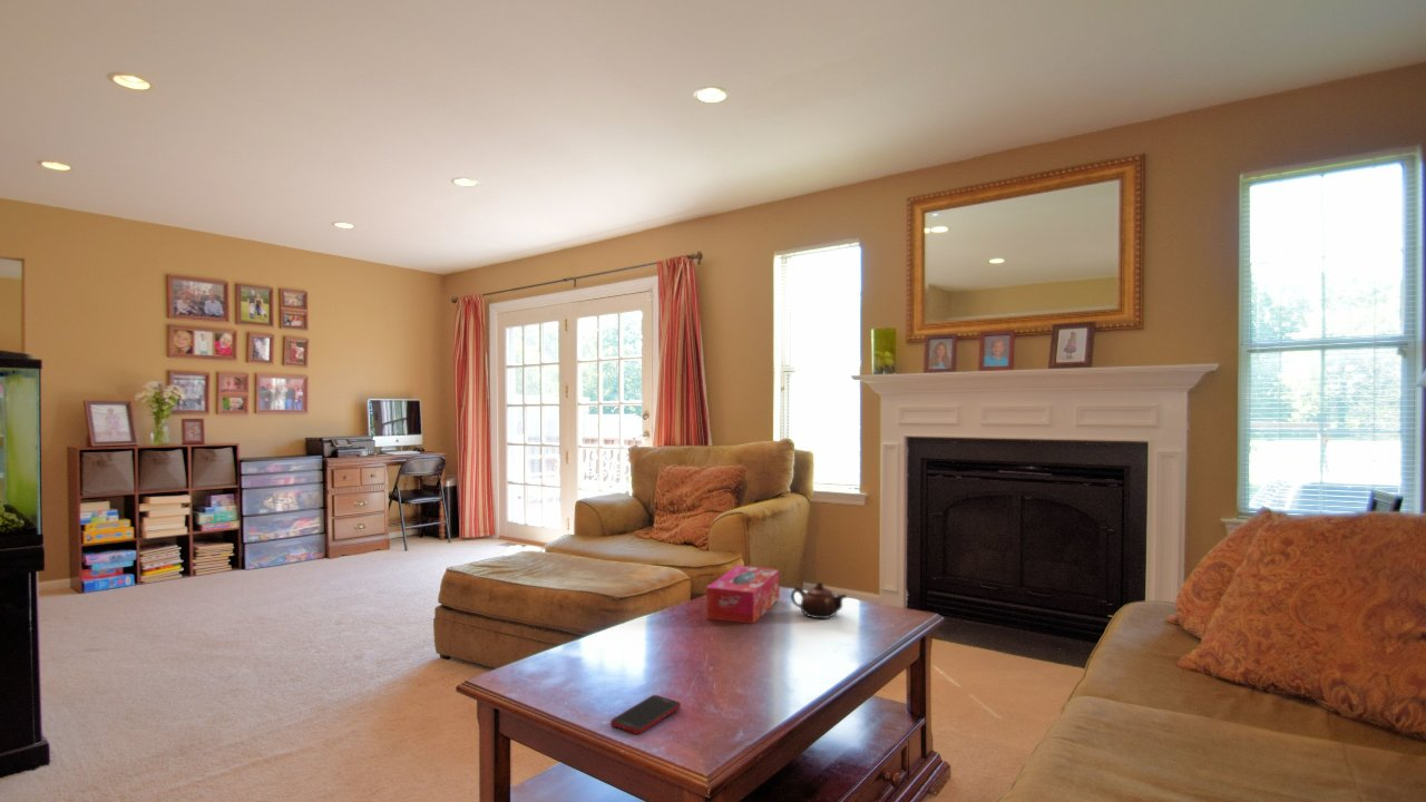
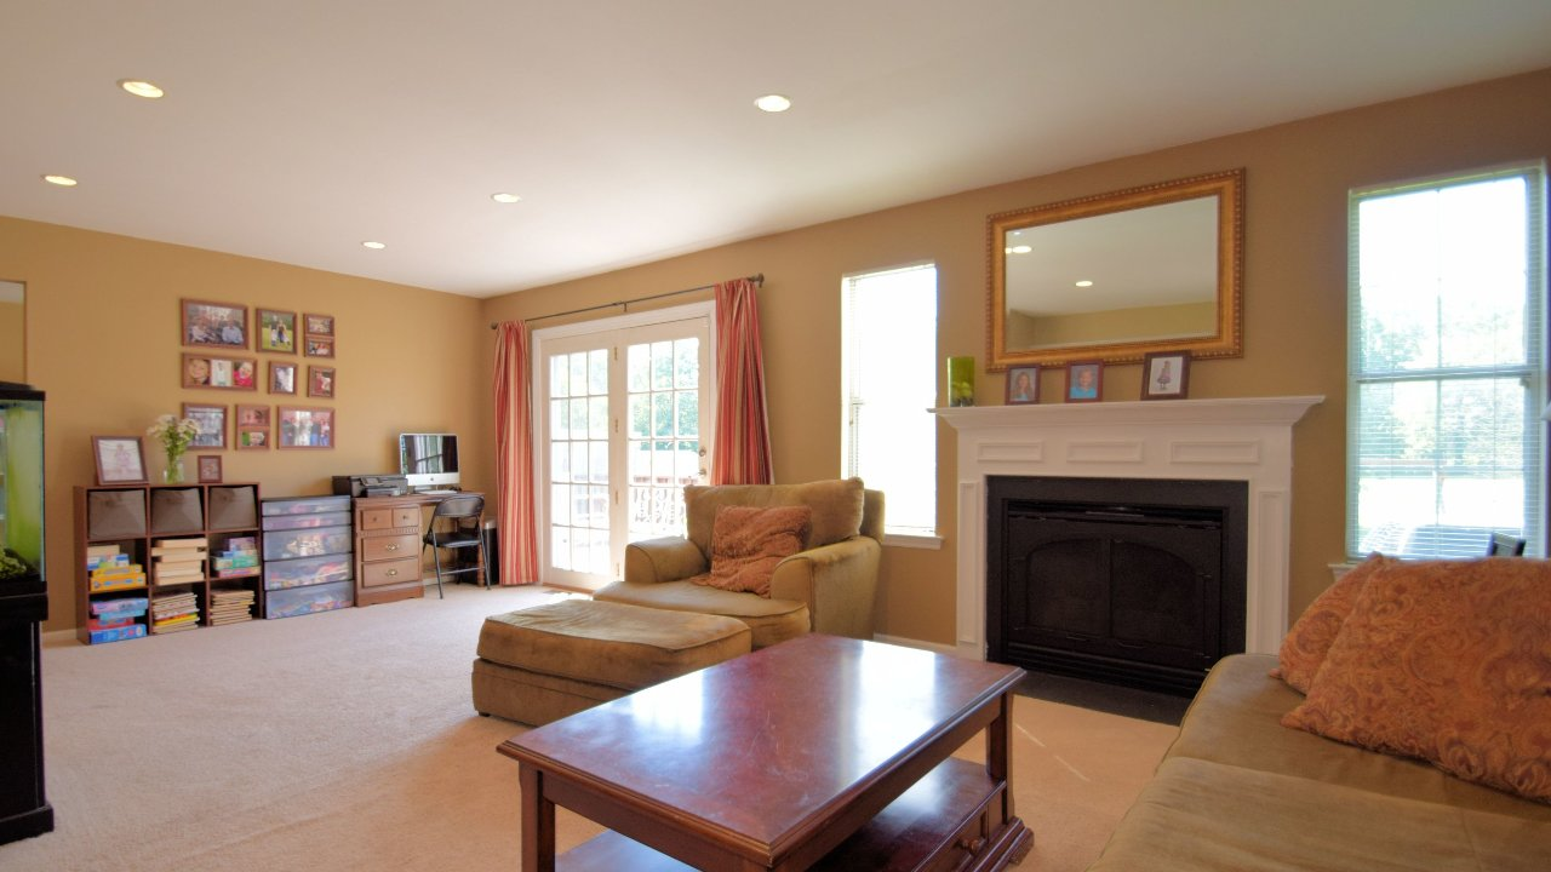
- cell phone [609,694,682,735]
- teapot [790,580,848,619]
- tissue box [705,565,781,625]
